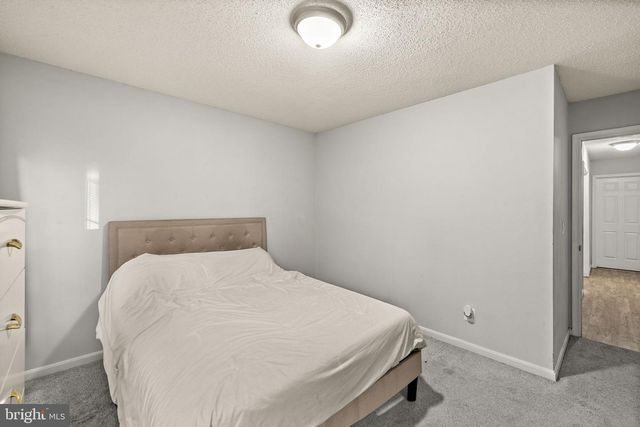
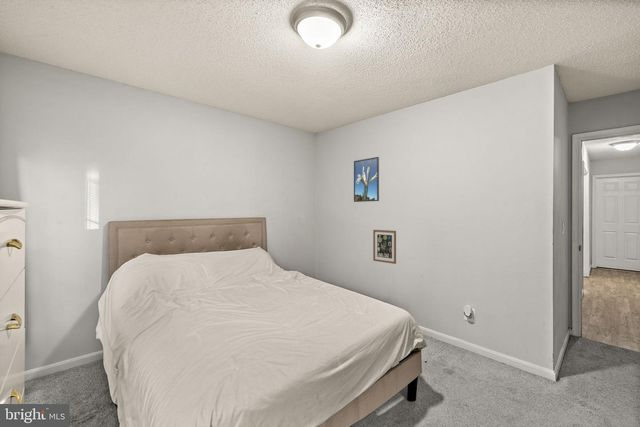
+ wall art [372,229,397,265]
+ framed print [353,156,380,203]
